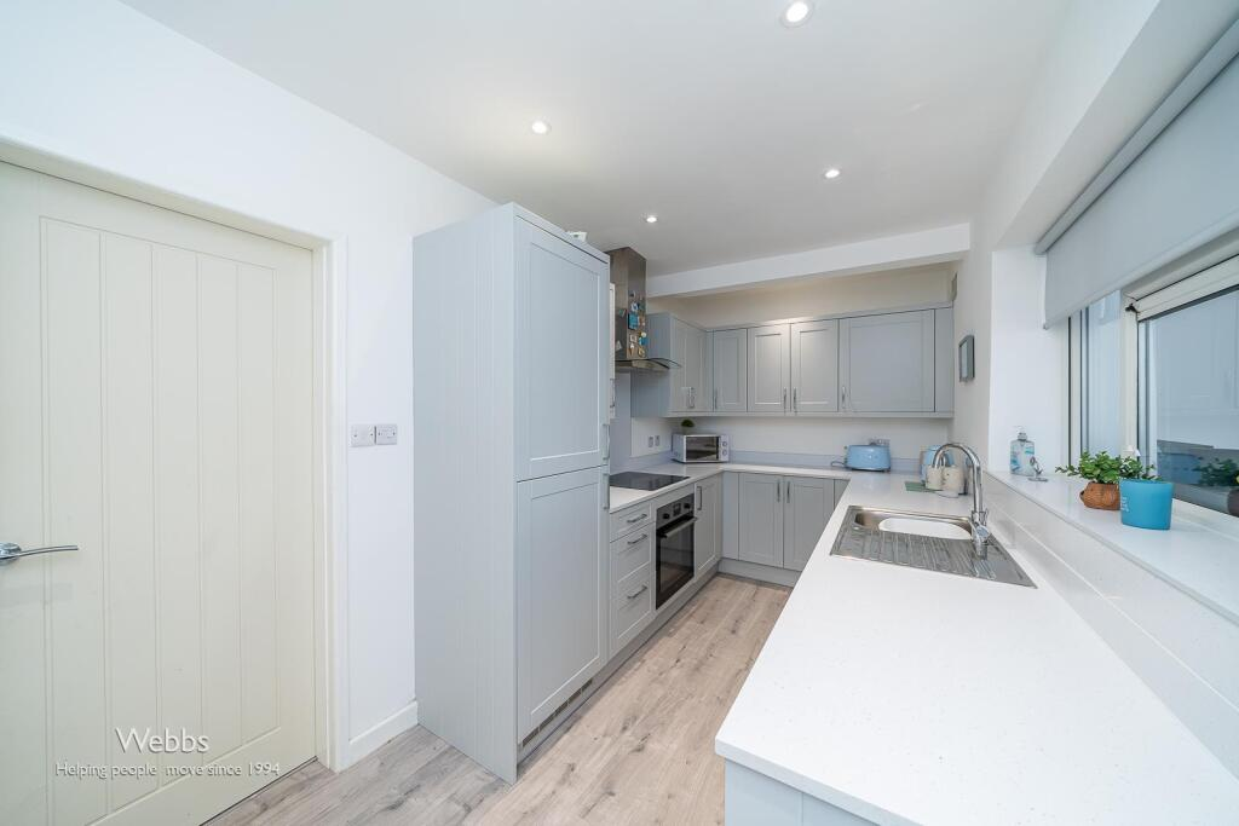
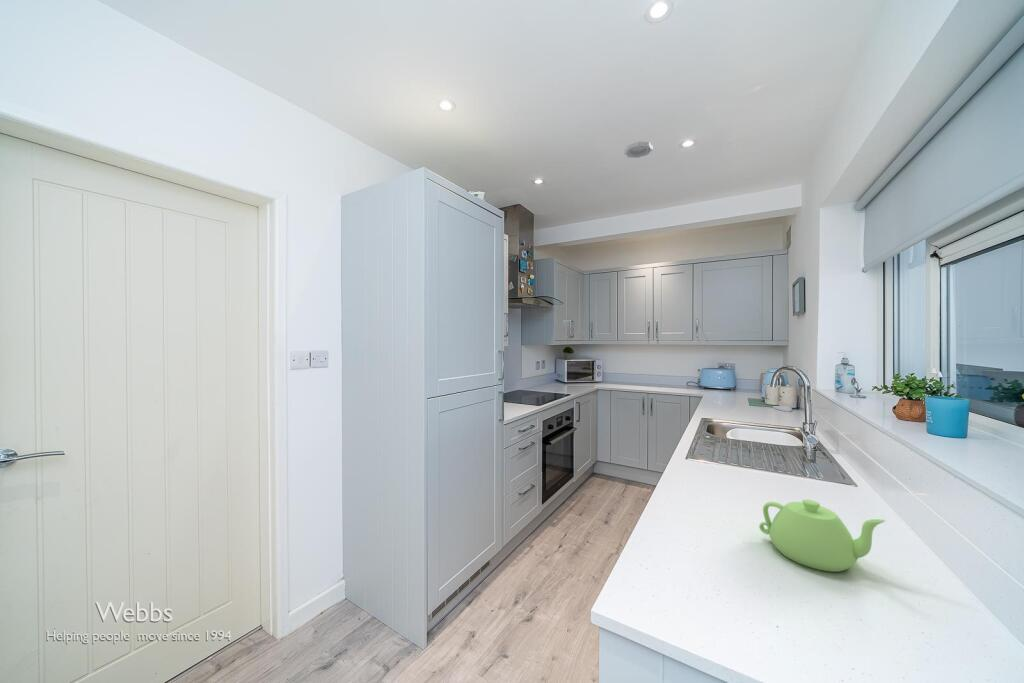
+ smoke detector [623,141,654,159]
+ teapot [758,498,886,573]
